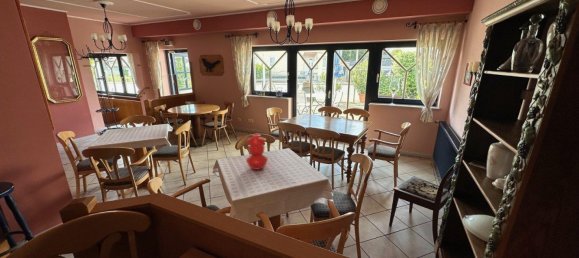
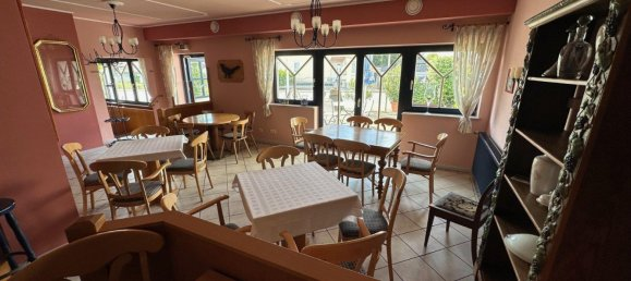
- vase [245,133,269,171]
